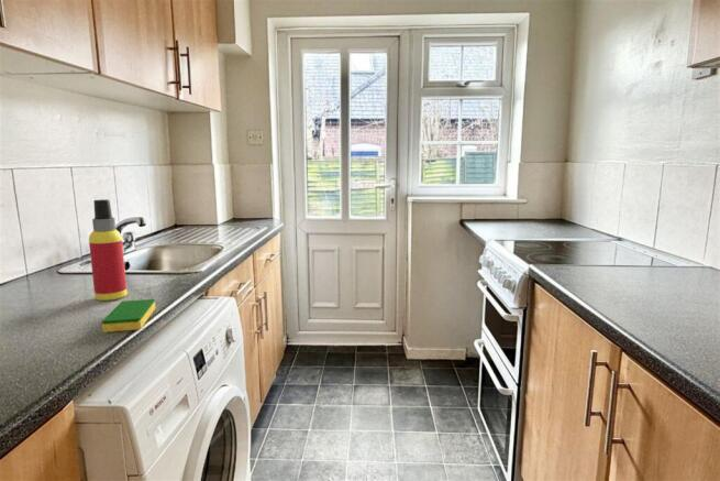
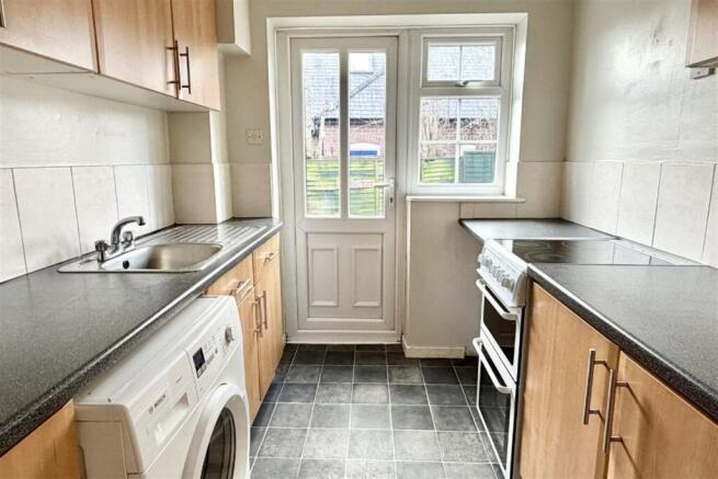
- dish sponge [101,298,156,334]
- spray bottle [88,198,129,302]
